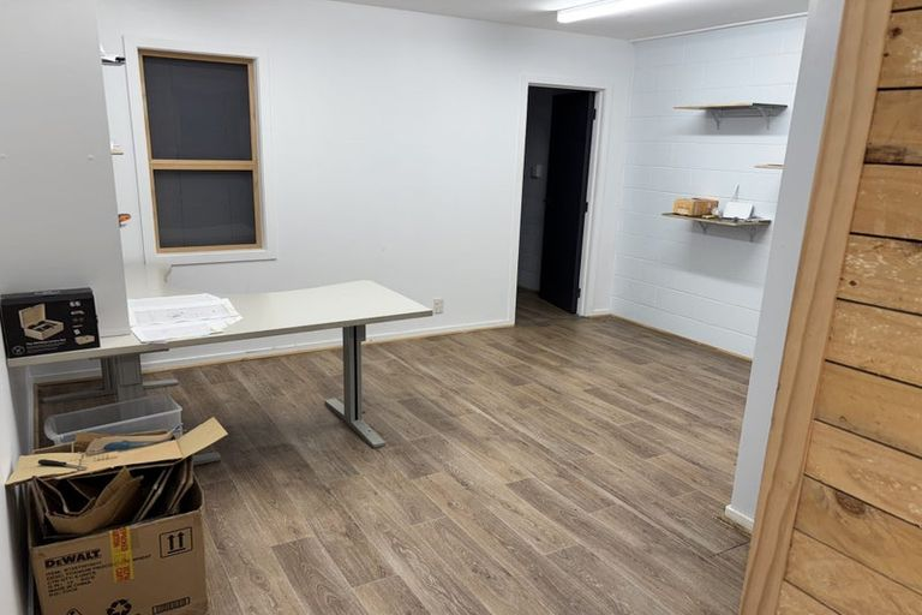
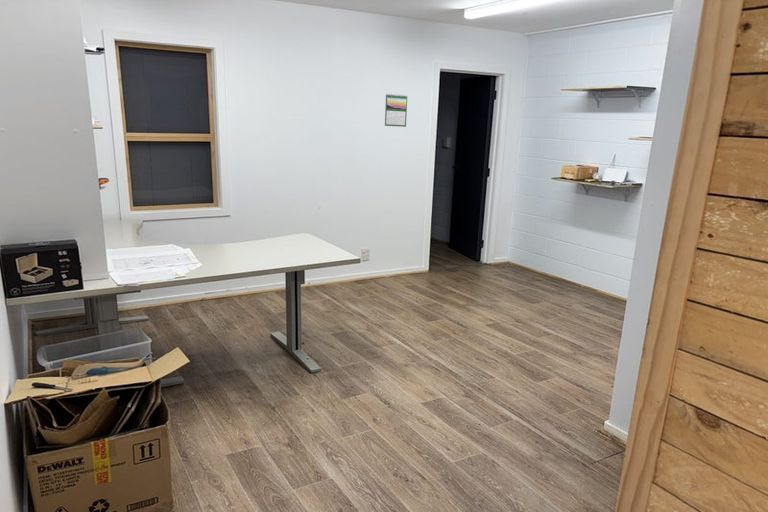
+ calendar [384,93,408,128]
